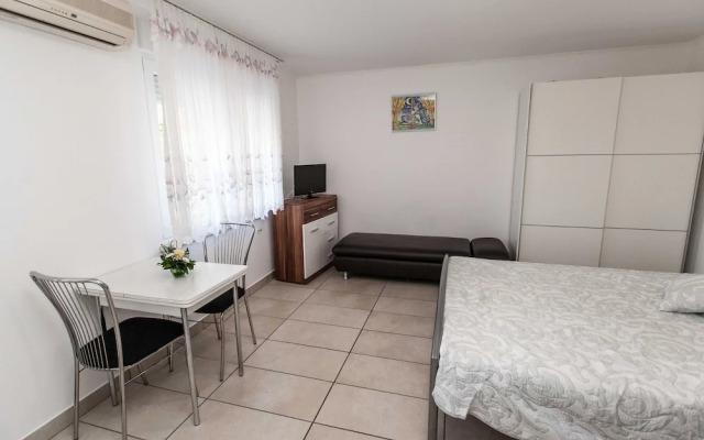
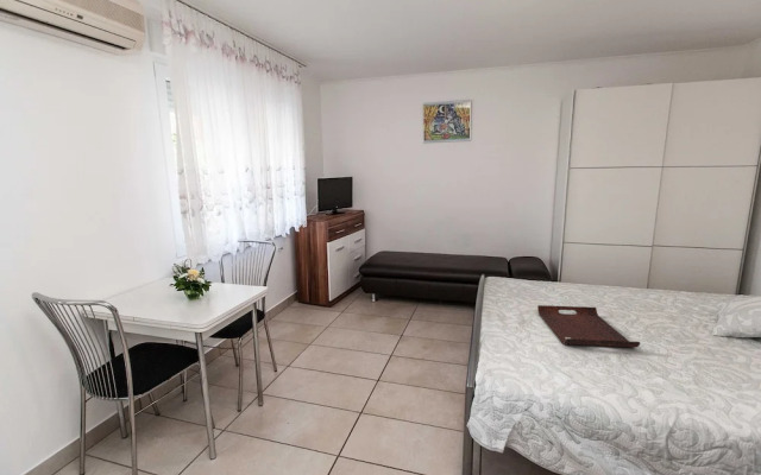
+ serving tray [536,304,641,348]
